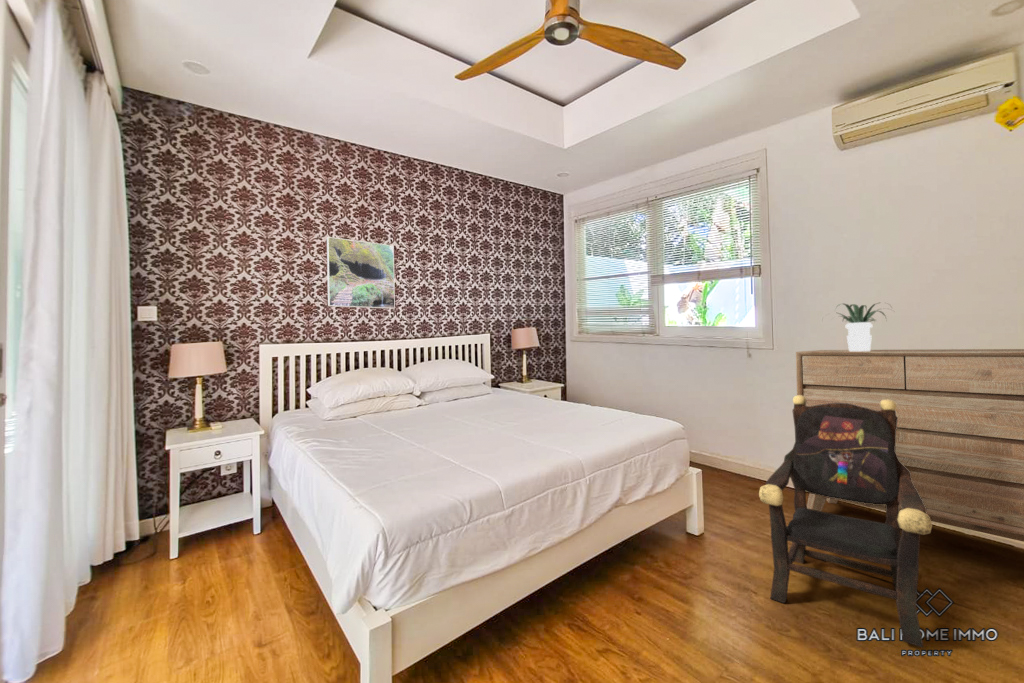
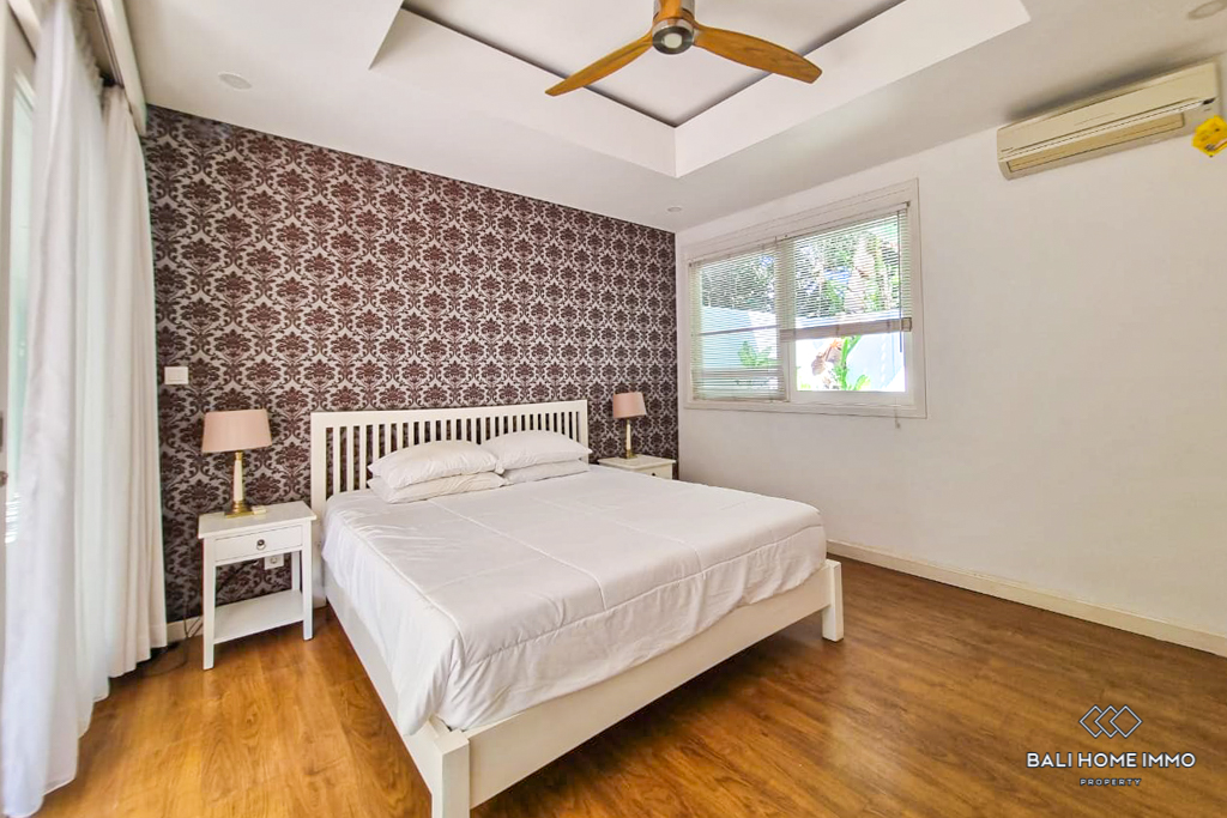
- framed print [326,236,396,310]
- armchair [758,395,933,649]
- potted plant [821,302,894,351]
- dresser [795,348,1024,543]
